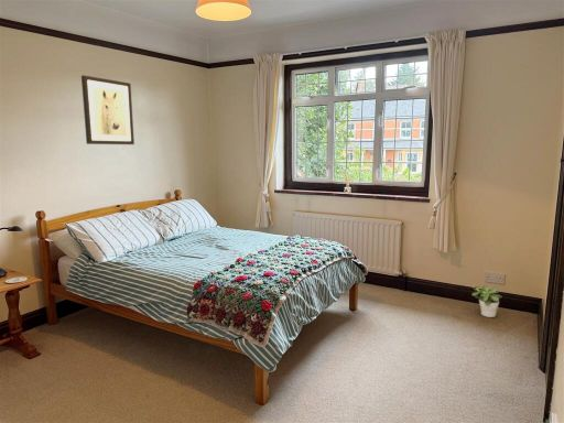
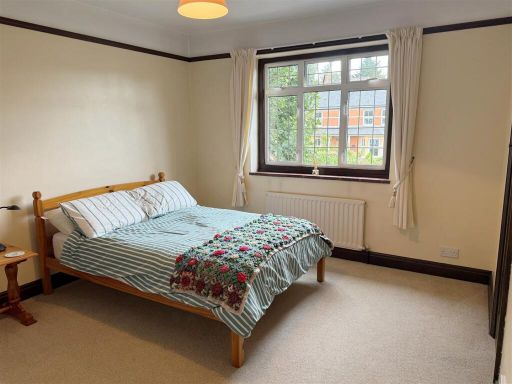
- potted plant [470,282,503,318]
- wall art [80,74,135,145]
